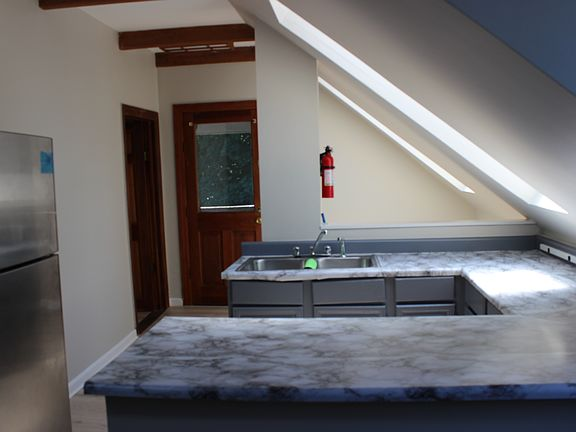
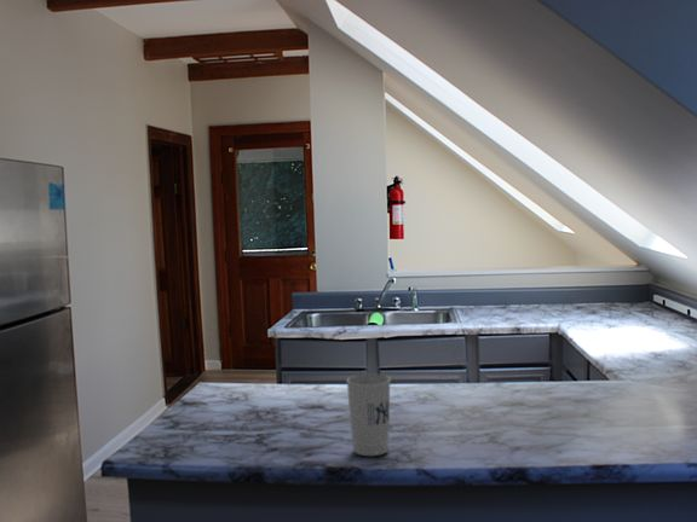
+ cup [345,373,392,457]
